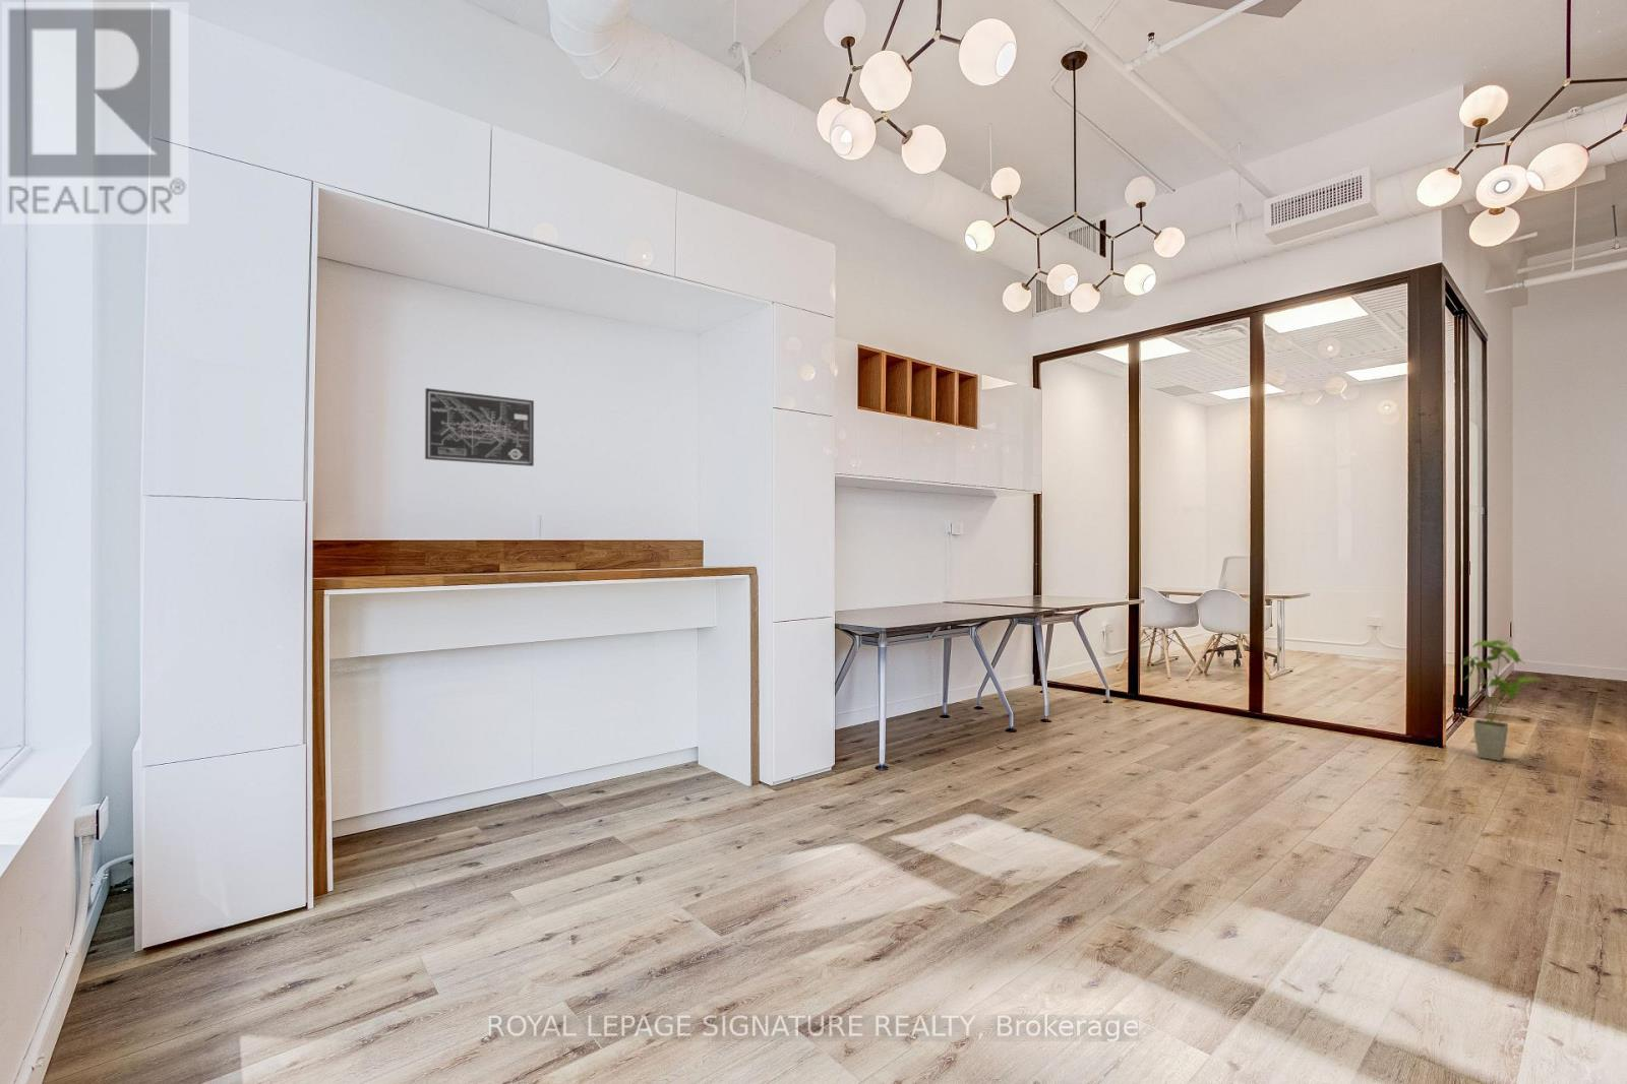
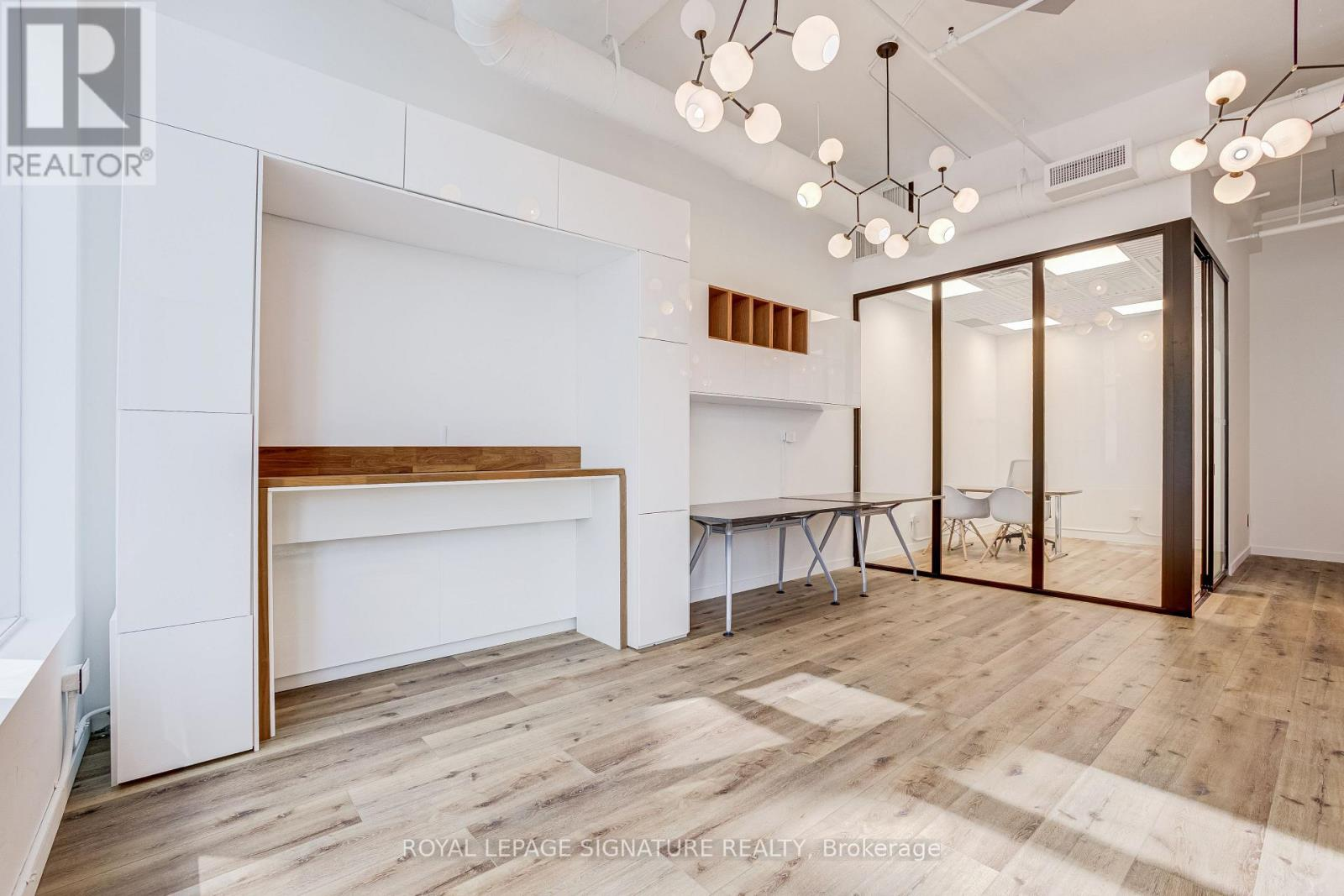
- wall art [424,387,535,467]
- house plant [1459,639,1551,762]
